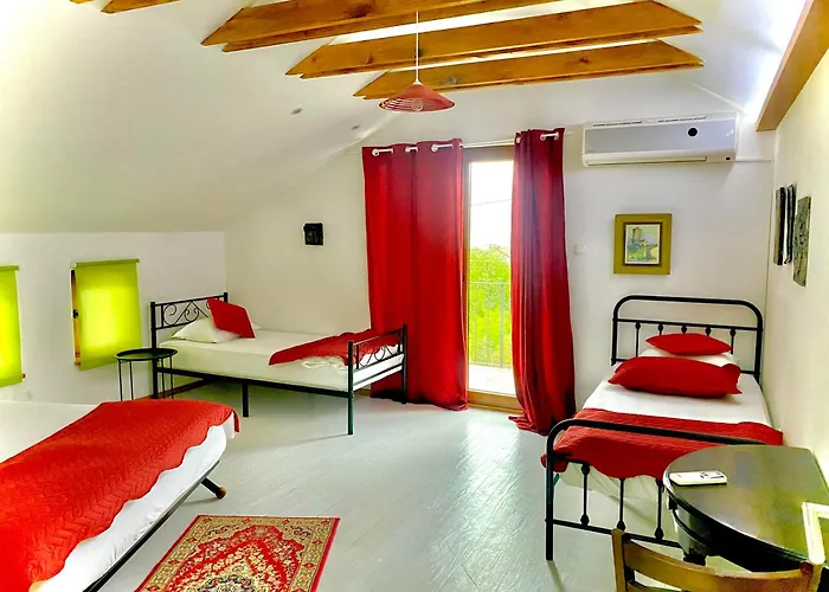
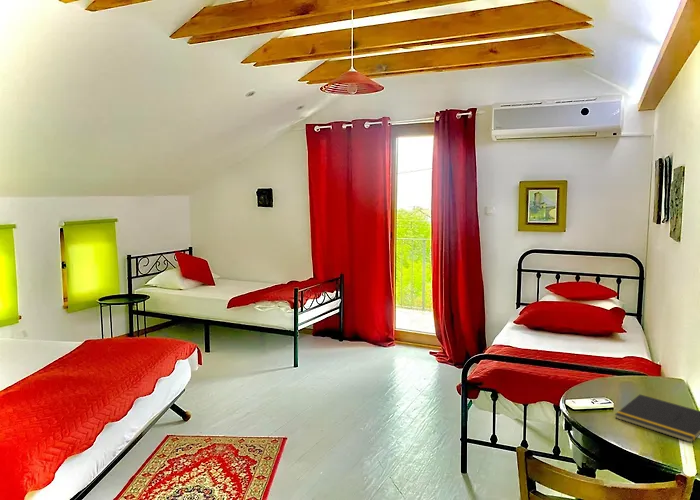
+ notepad [614,393,700,444]
